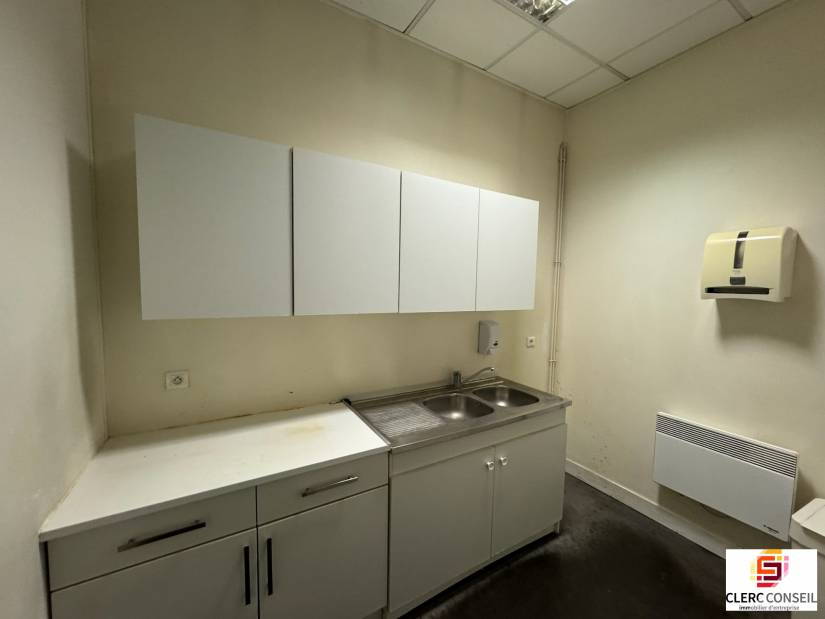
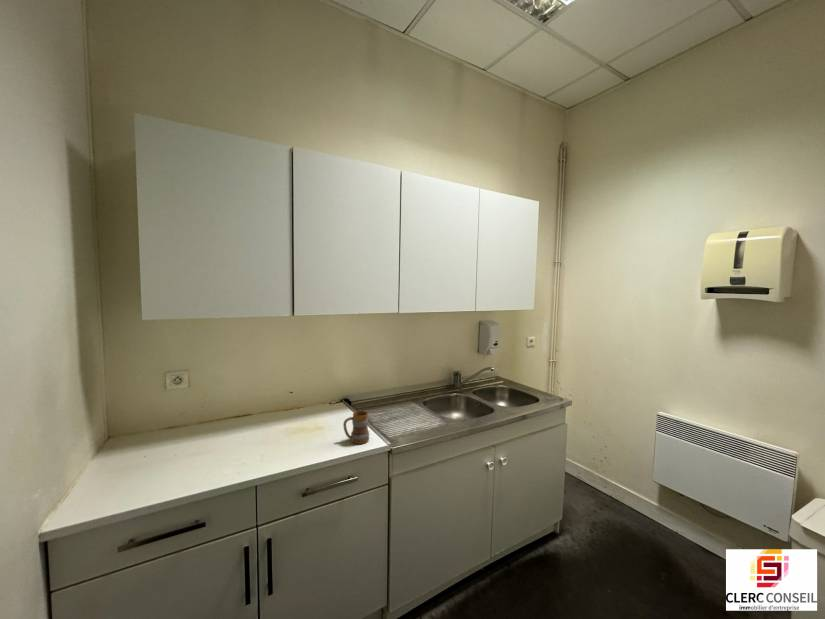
+ mug [342,410,370,445]
